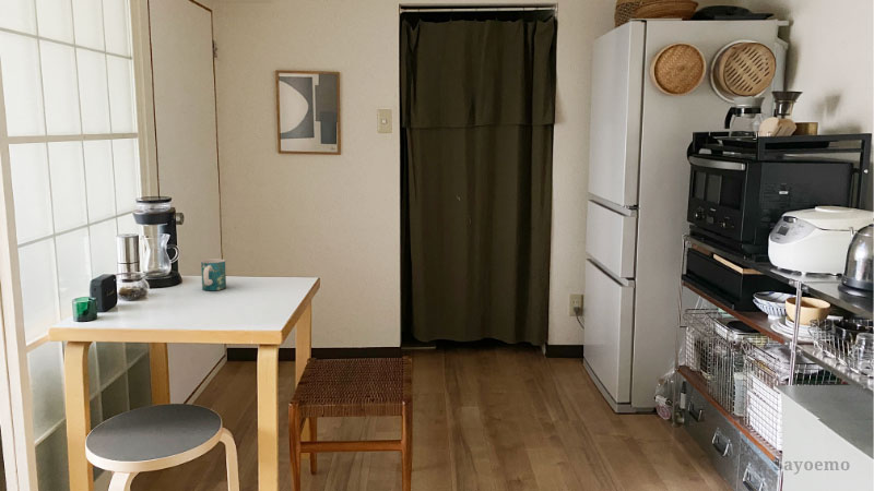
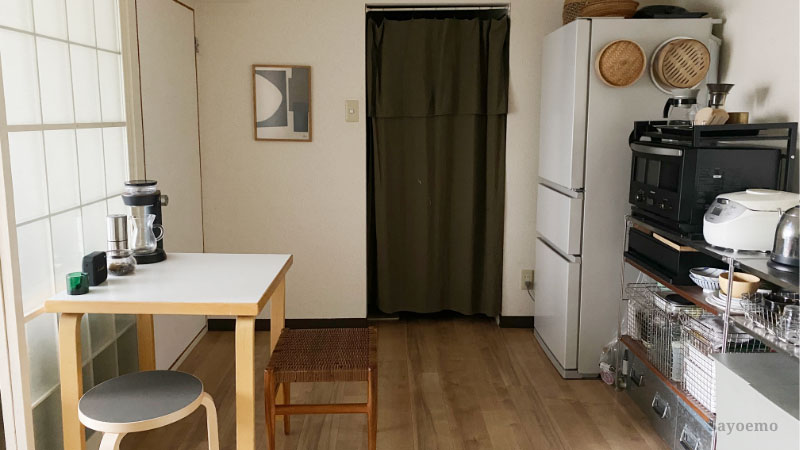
- mug [200,258,227,291]
